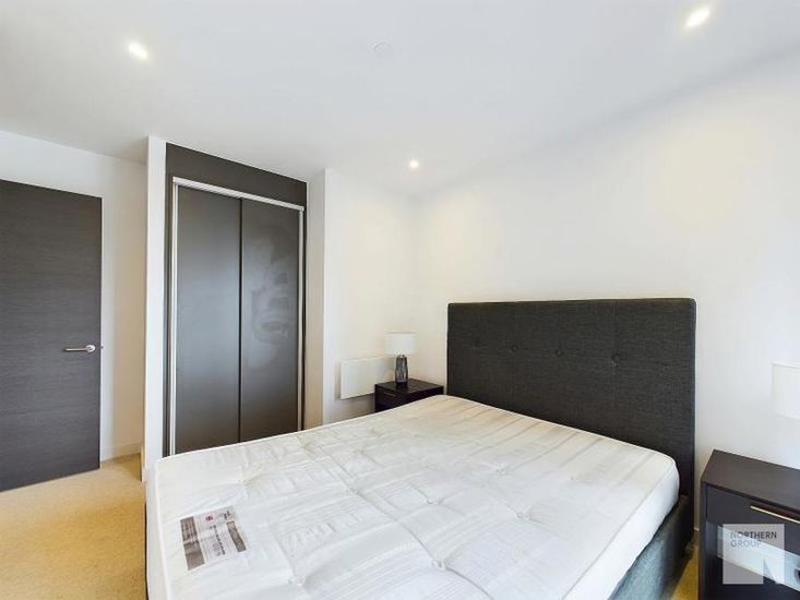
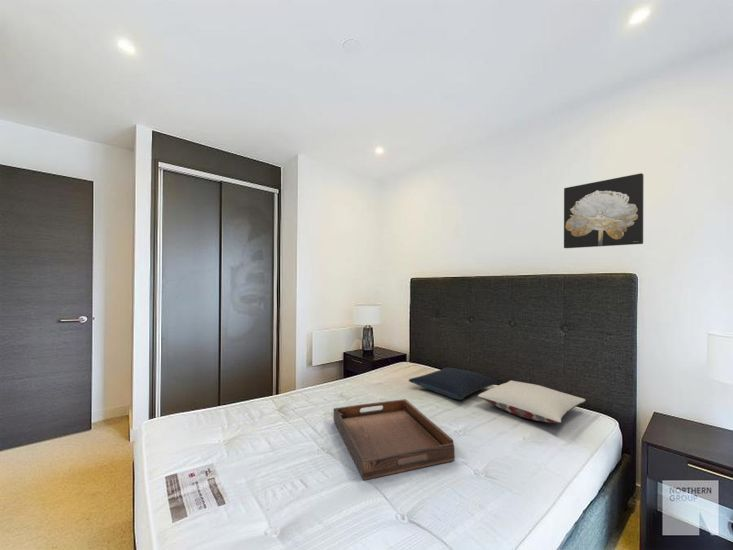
+ pillow [408,366,499,401]
+ serving tray [333,398,456,481]
+ pillow [477,380,586,424]
+ wall art [563,172,645,249]
